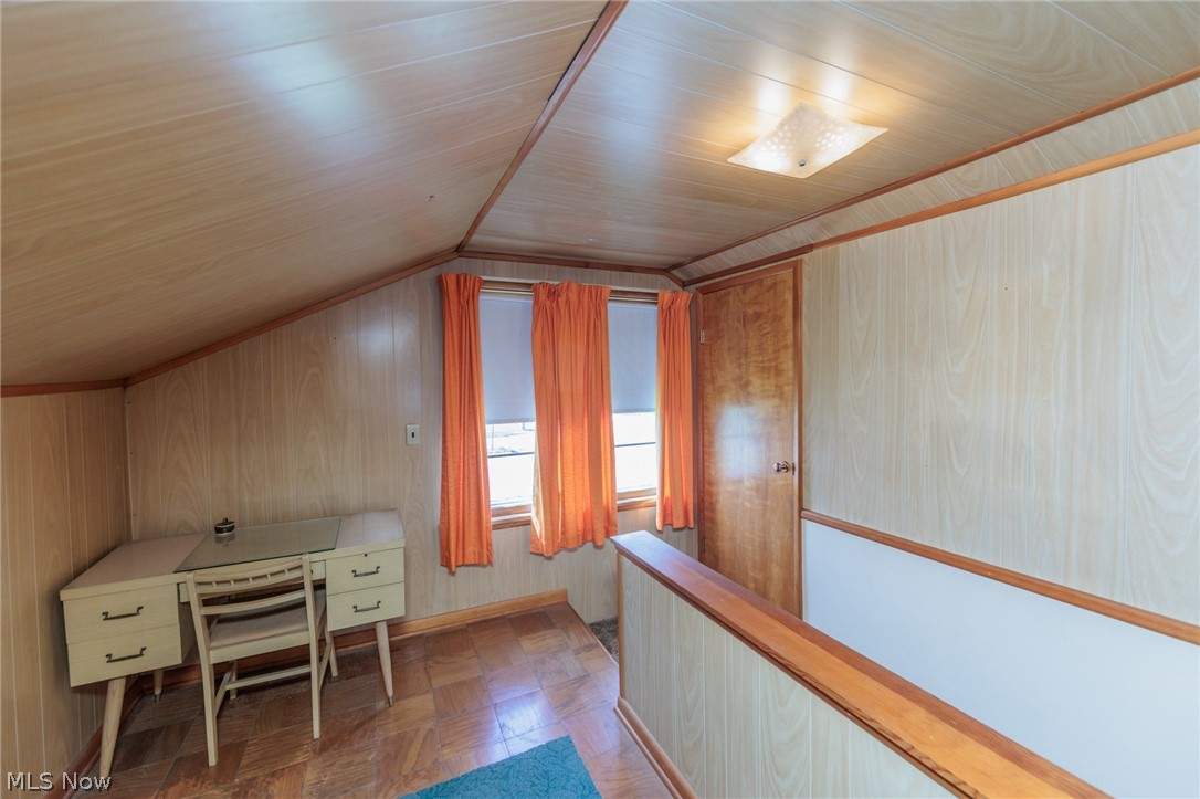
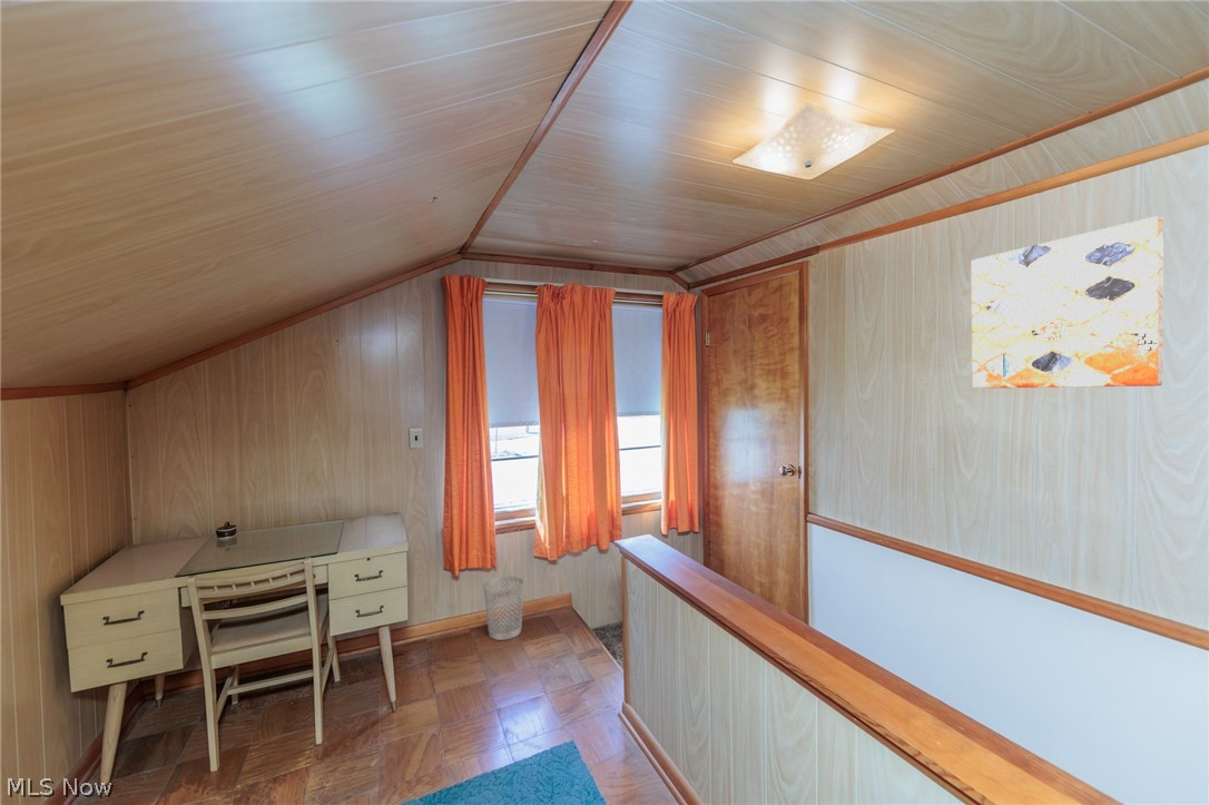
+ wall art [971,216,1164,390]
+ wastebasket [482,575,524,641]
